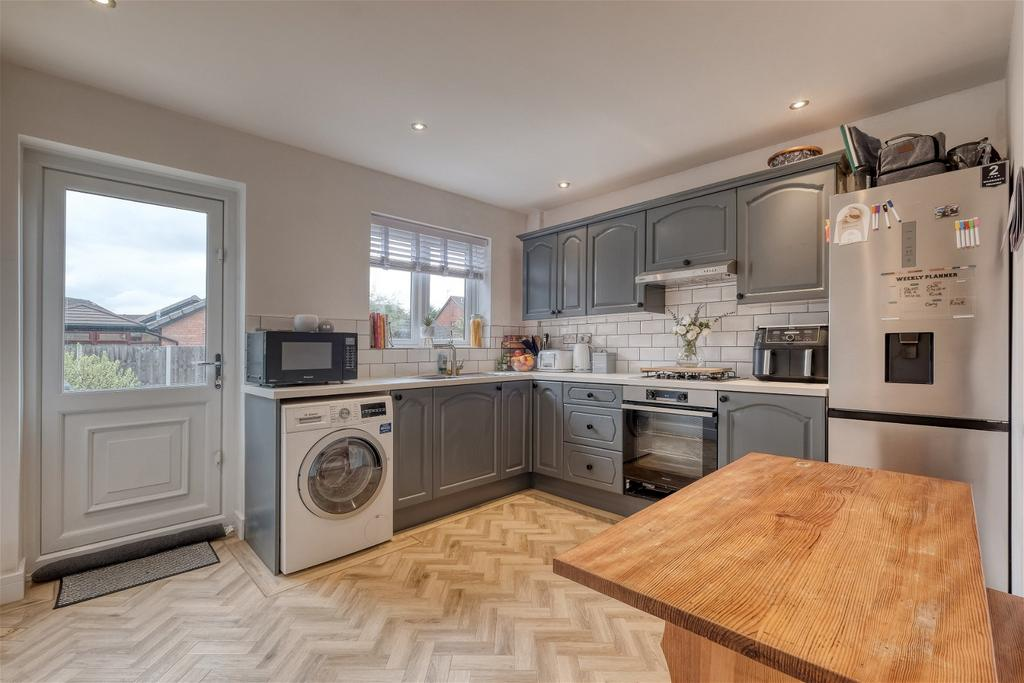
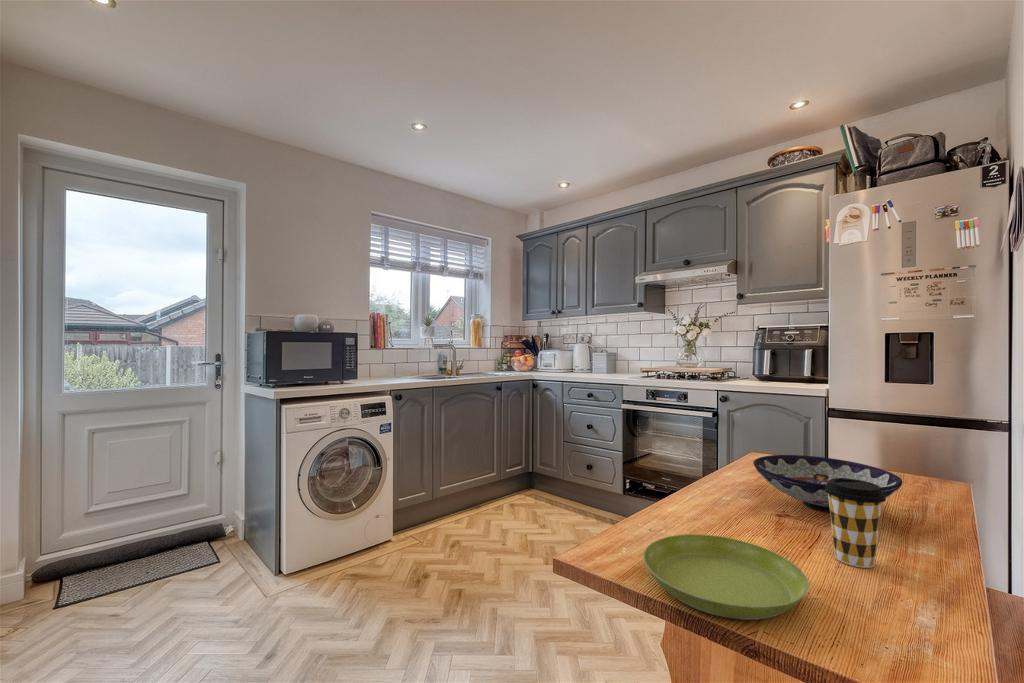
+ saucer [642,533,810,621]
+ bowl [752,454,904,513]
+ coffee cup [825,478,887,569]
